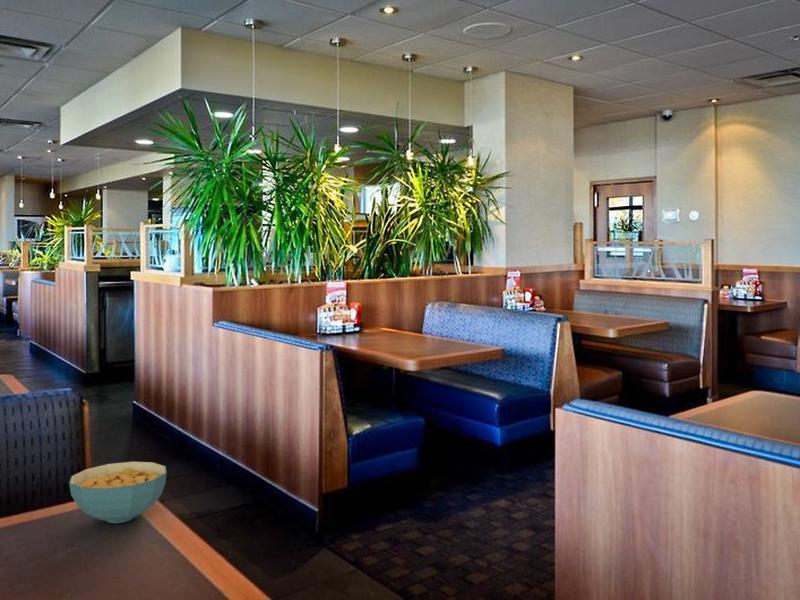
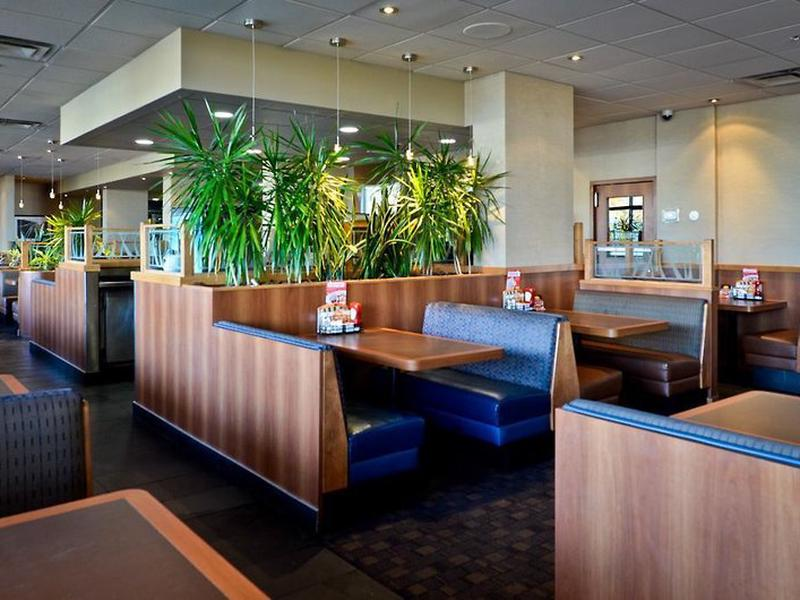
- cereal bowl [68,461,168,524]
